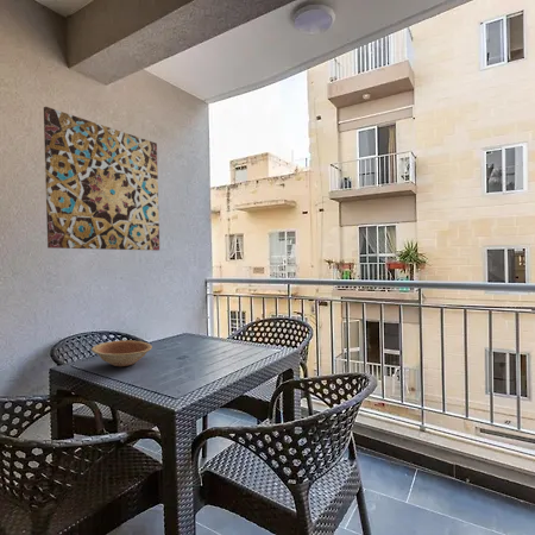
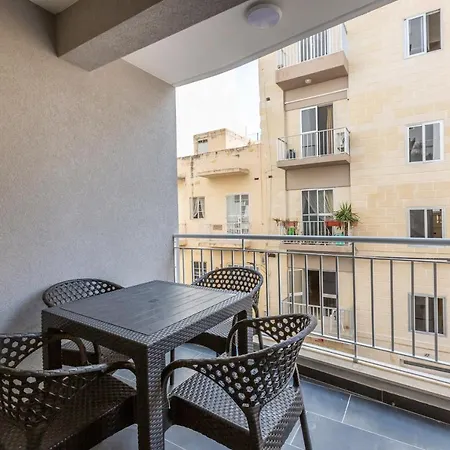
- bowl [90,339,153,367]
- wall art [43,106,160,252]
